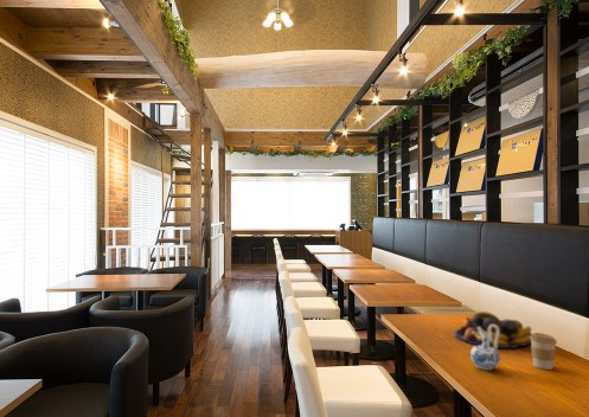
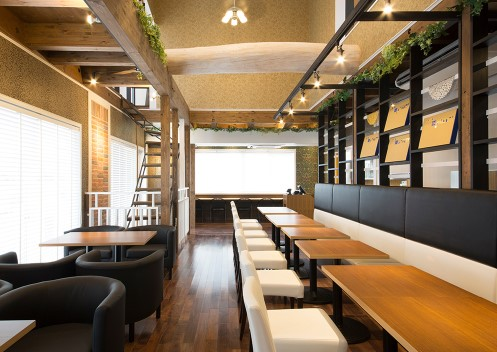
- coffee cup [530,332,558,371]
- fruit bowl [454,310,533,349]
- ceramic pitcher [469,325,501,371]
